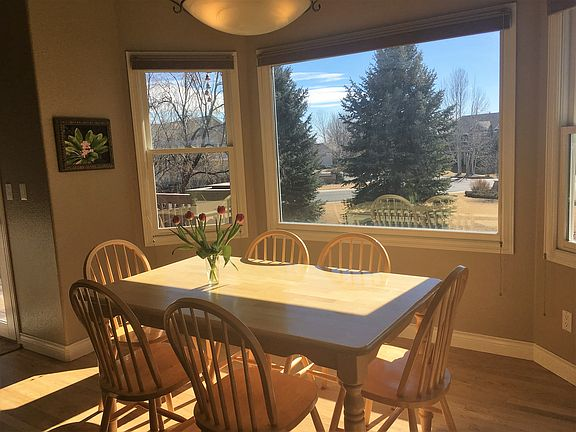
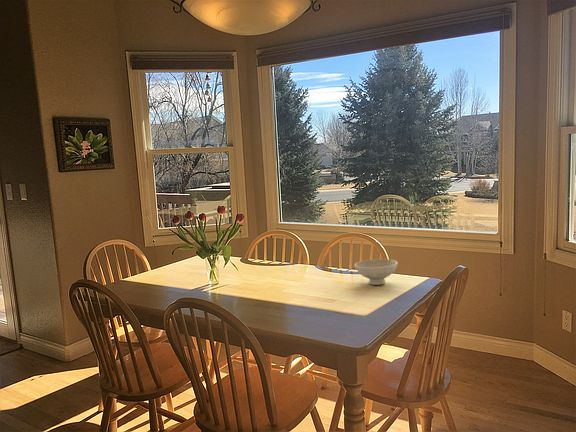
+ bowl [354,258,399,286]
